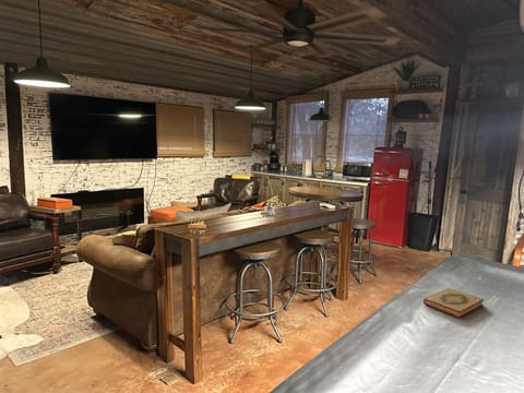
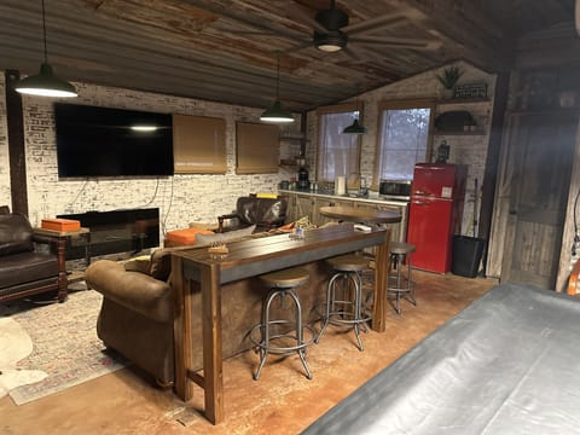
- hardback book [422,287,485,319]
